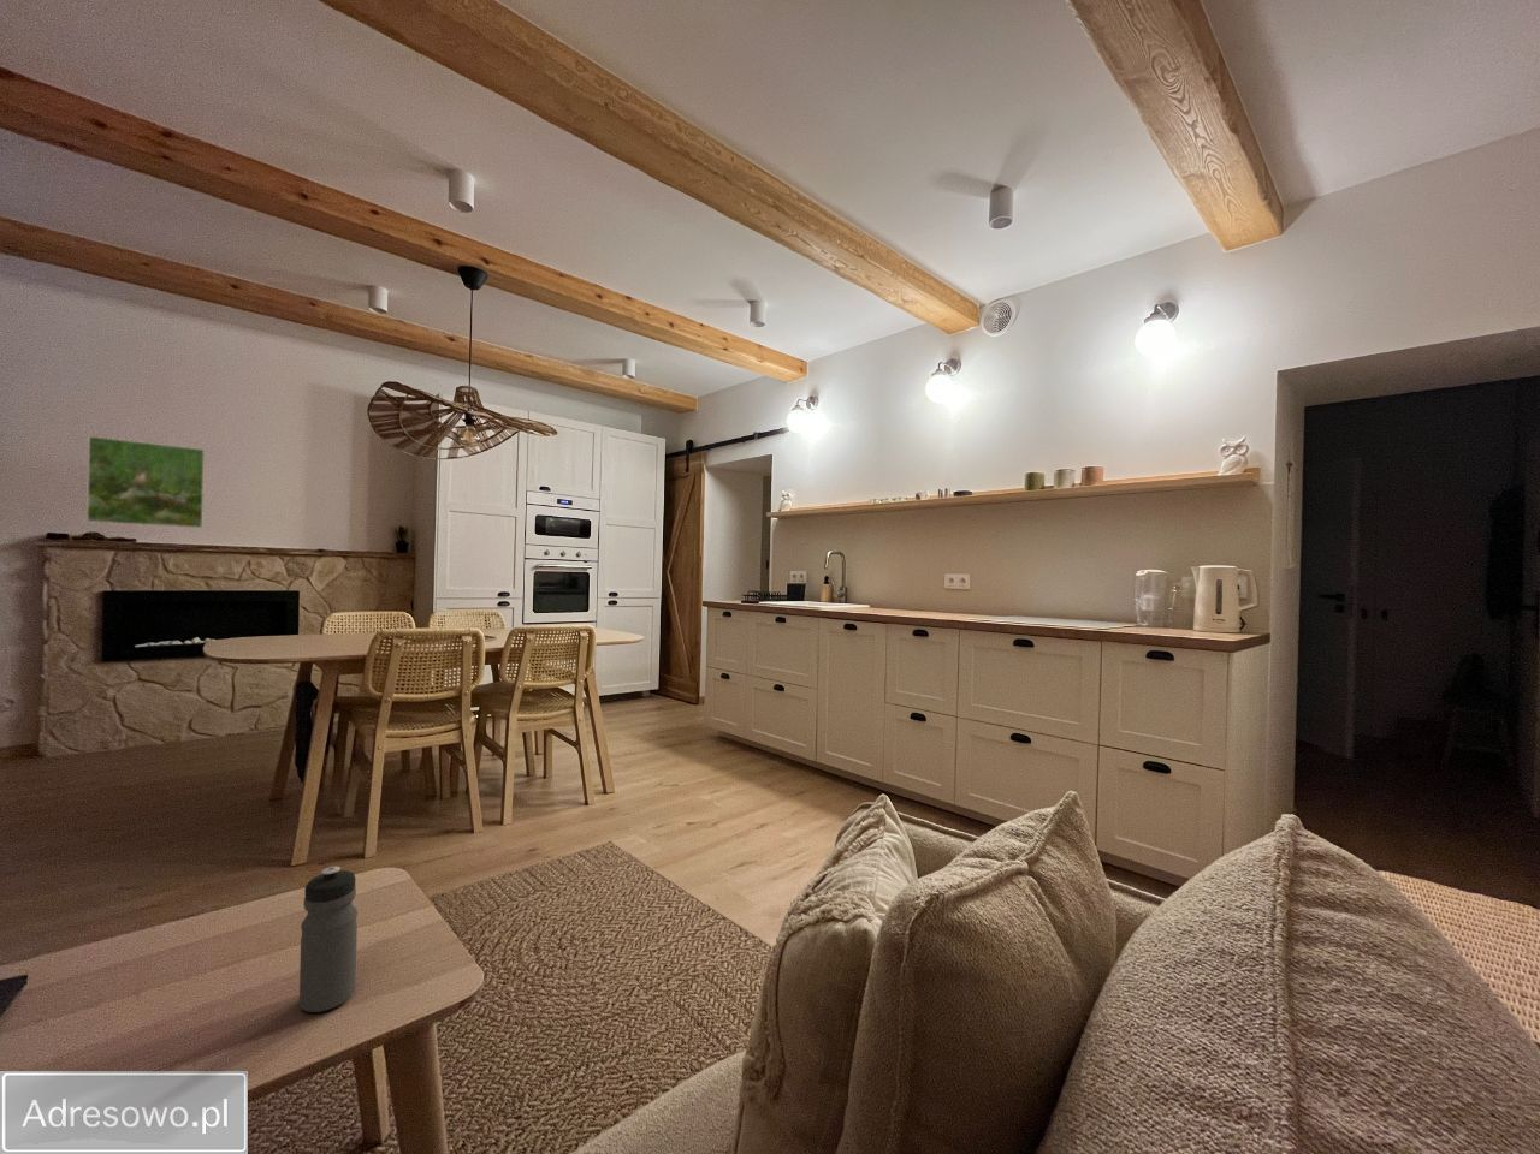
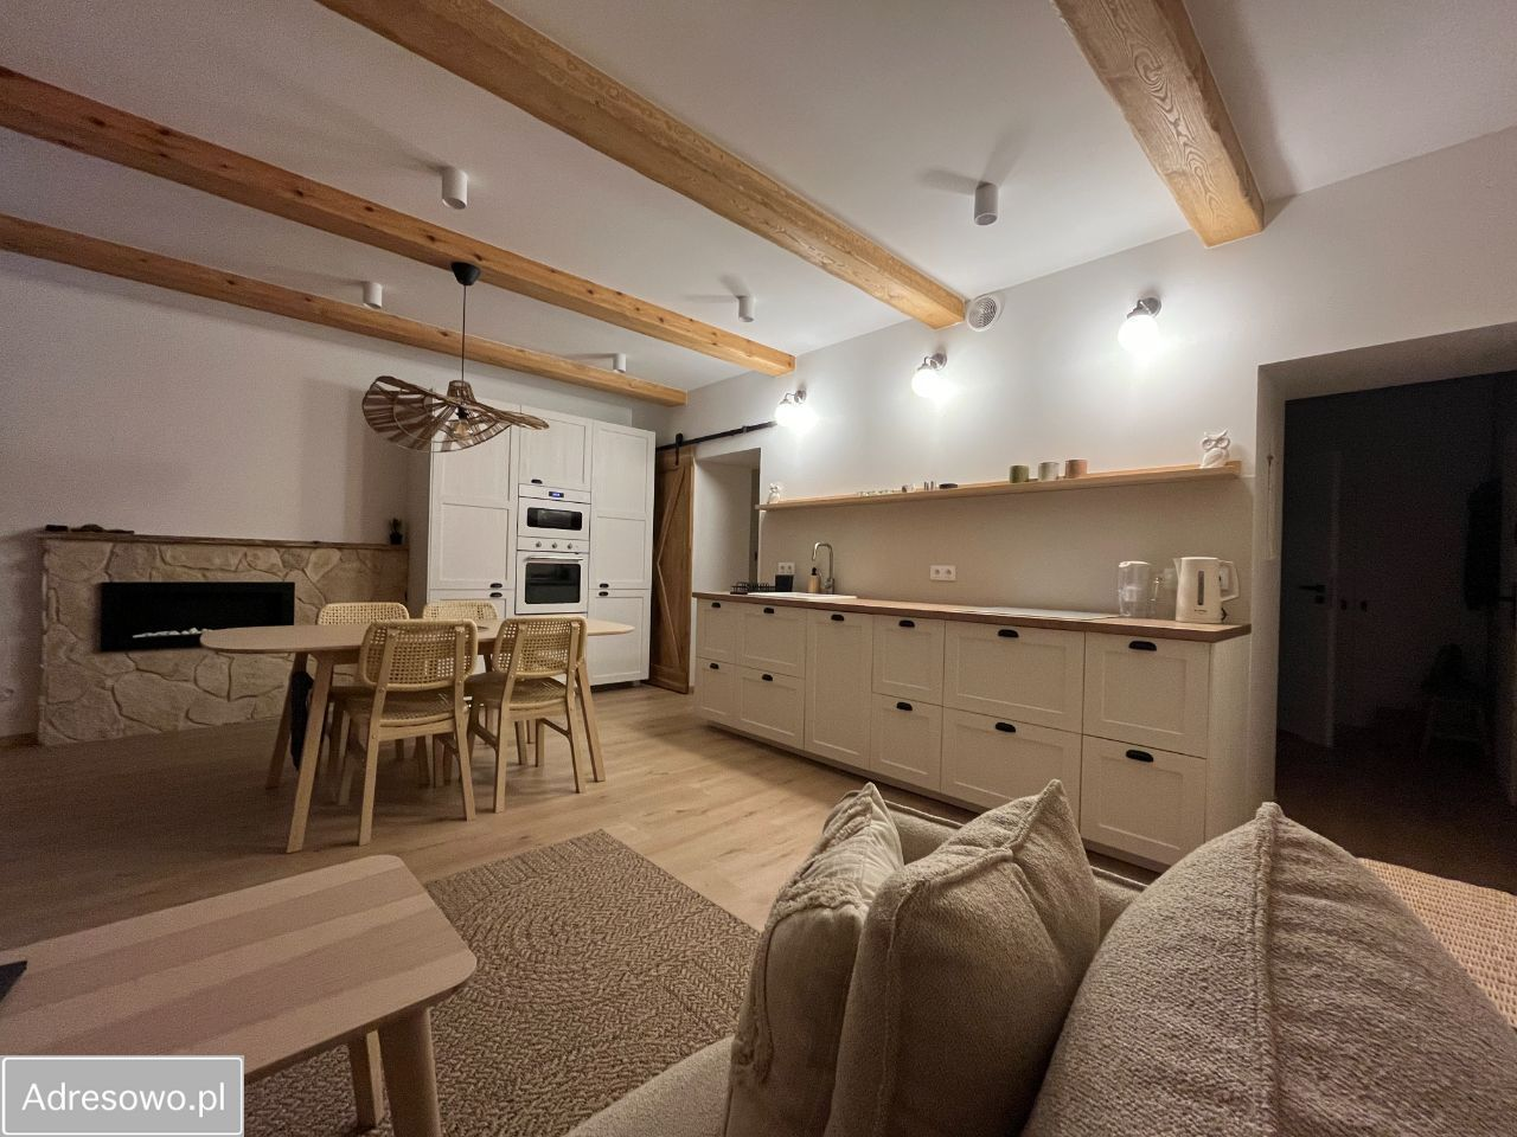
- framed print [85,435,206,529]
- water bottle [298,865,359,1013]
